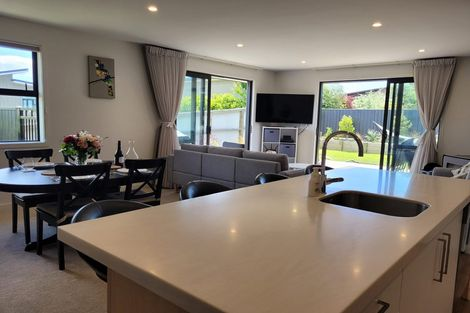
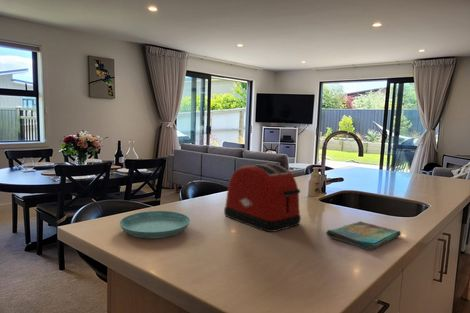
+ dish towel [325,220,402,251]
+ toaster [223,163,302,233]
+ saucer [118,210,191,239]
